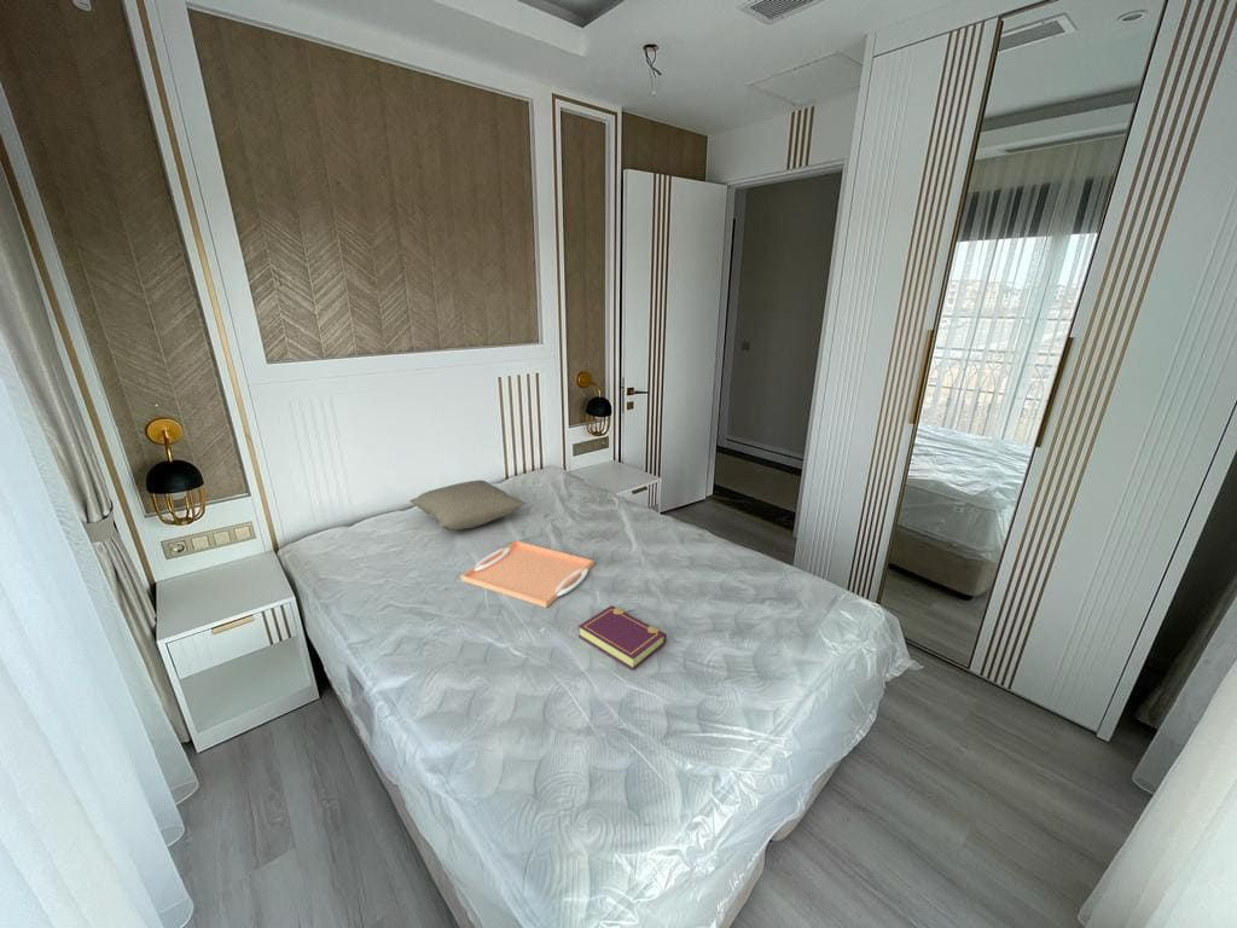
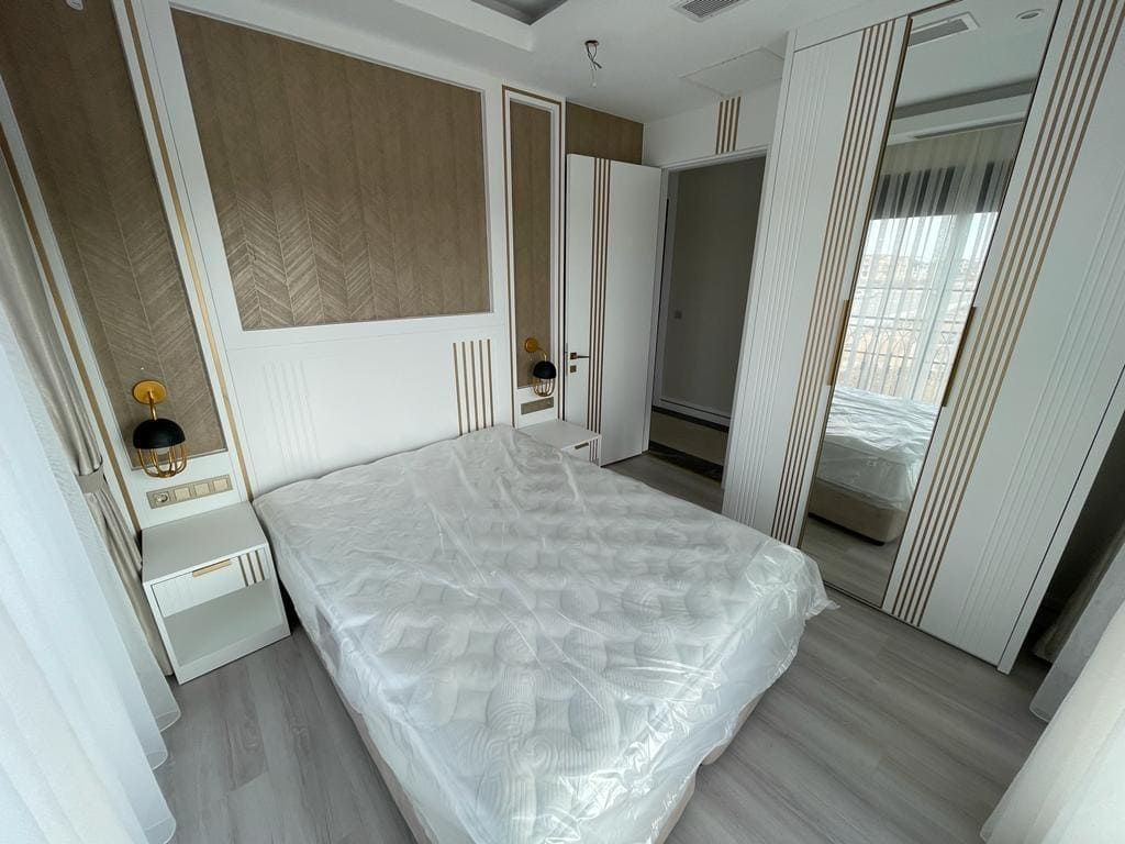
- serving tray [460,539,594,609]
- pillow [408,478,527,532]
- book [577,604,668,671]
